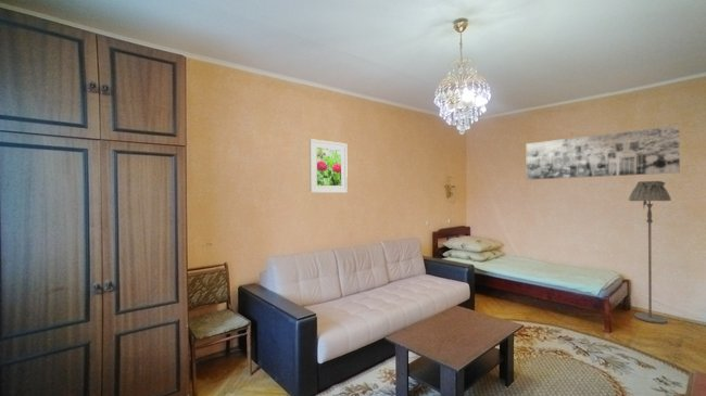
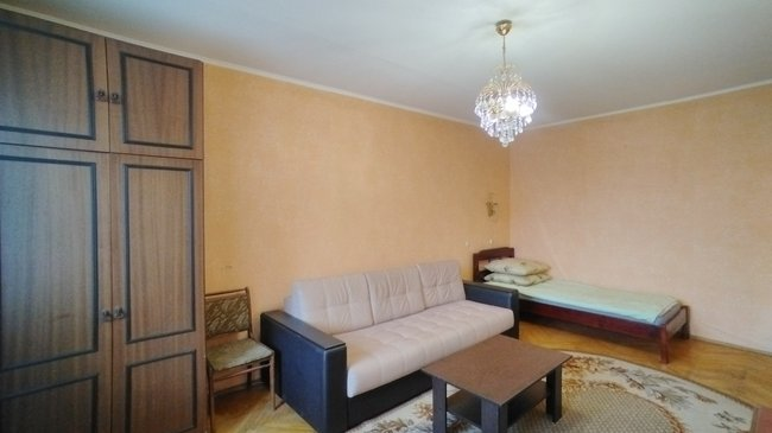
- floor lamp [628,180,672,324]
- wall art [525,124,681,181]
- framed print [308,138,349,194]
